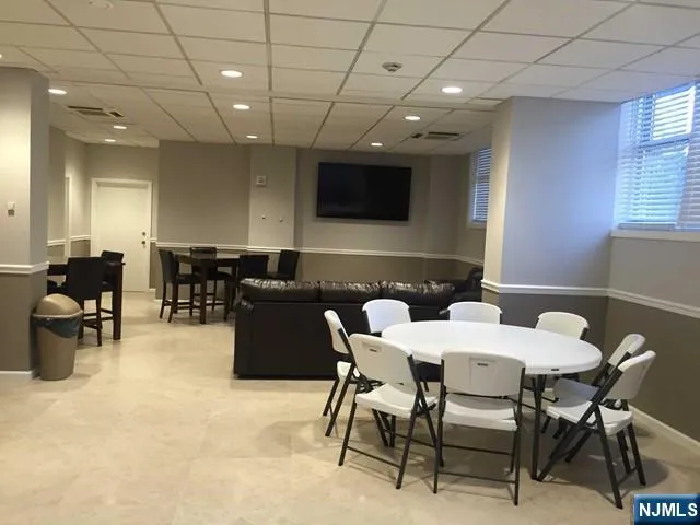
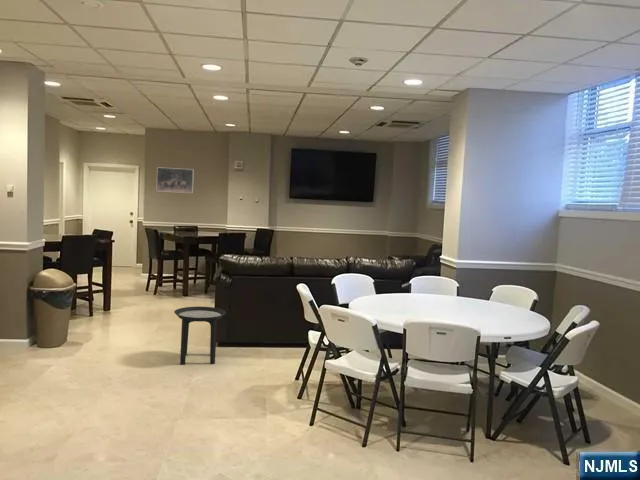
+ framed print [156,166,195,194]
+ side table [173,306,227,365]
